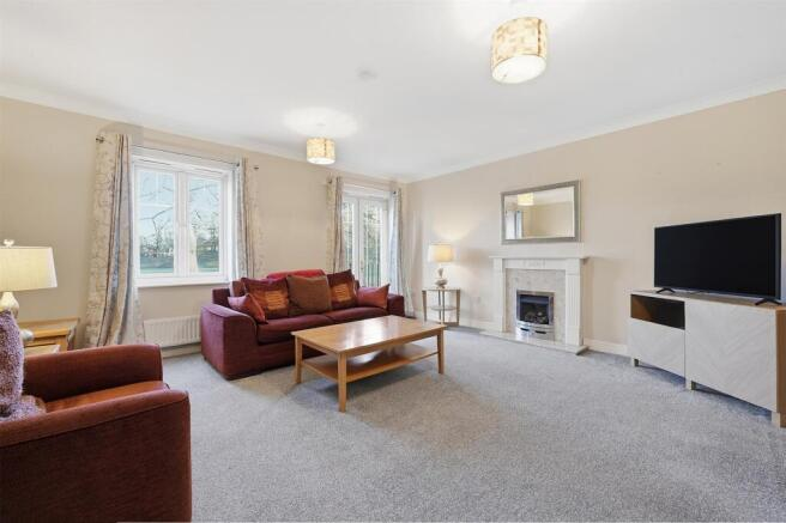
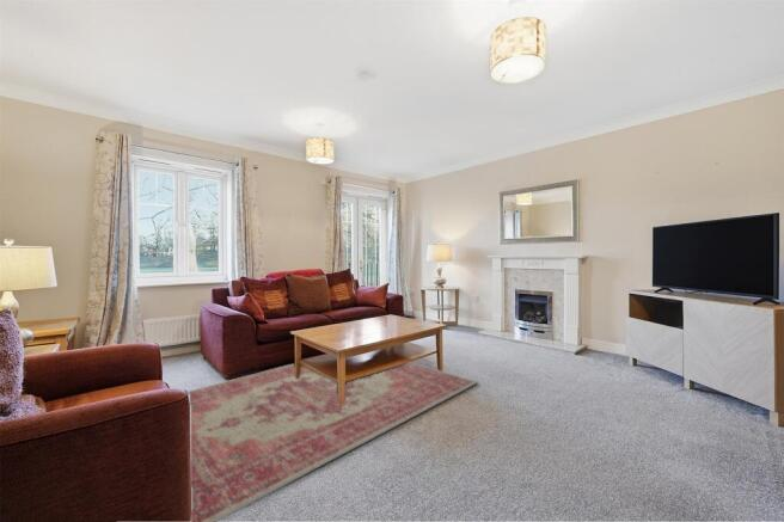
+ rug [188,362,478,522]
